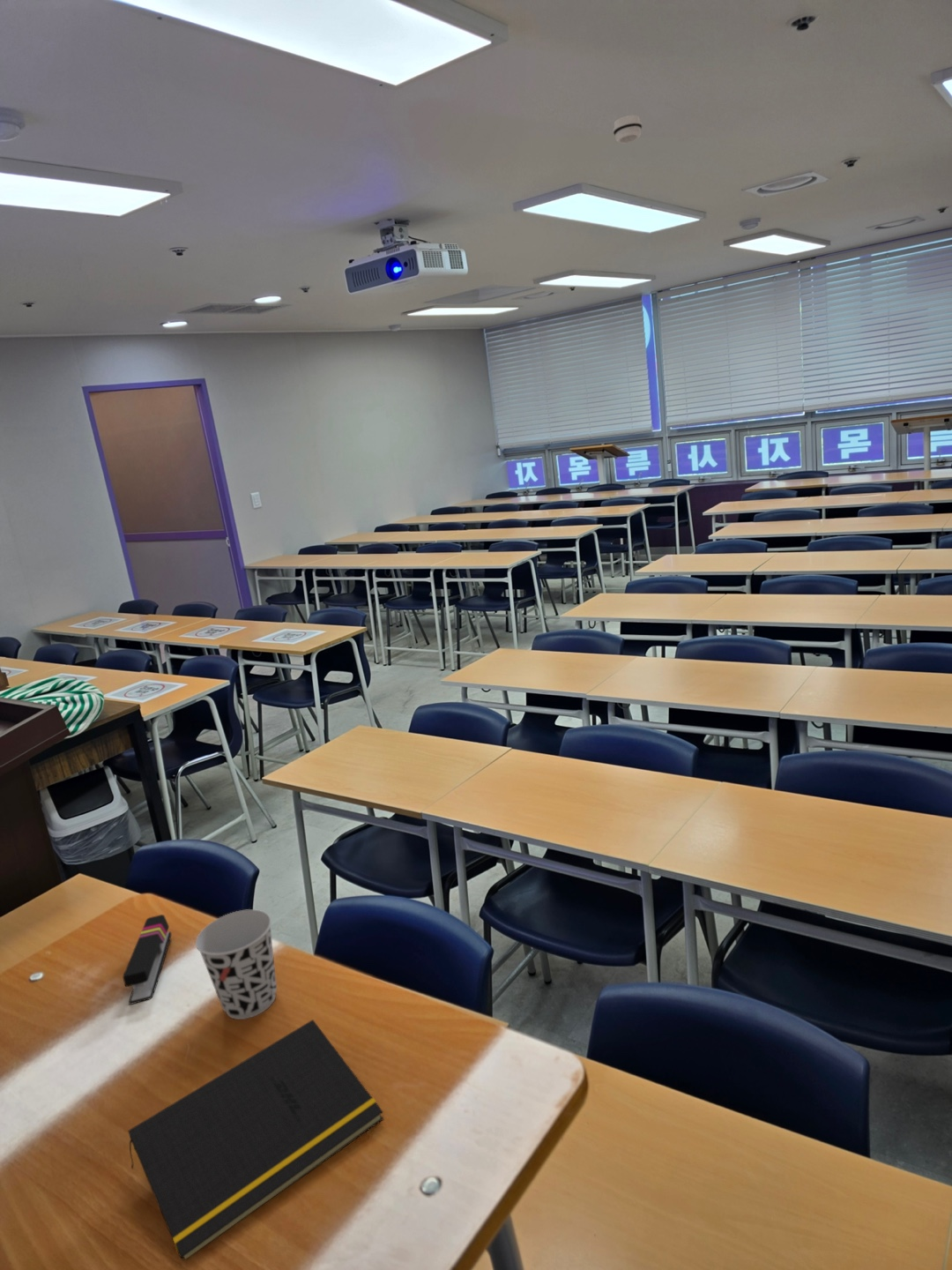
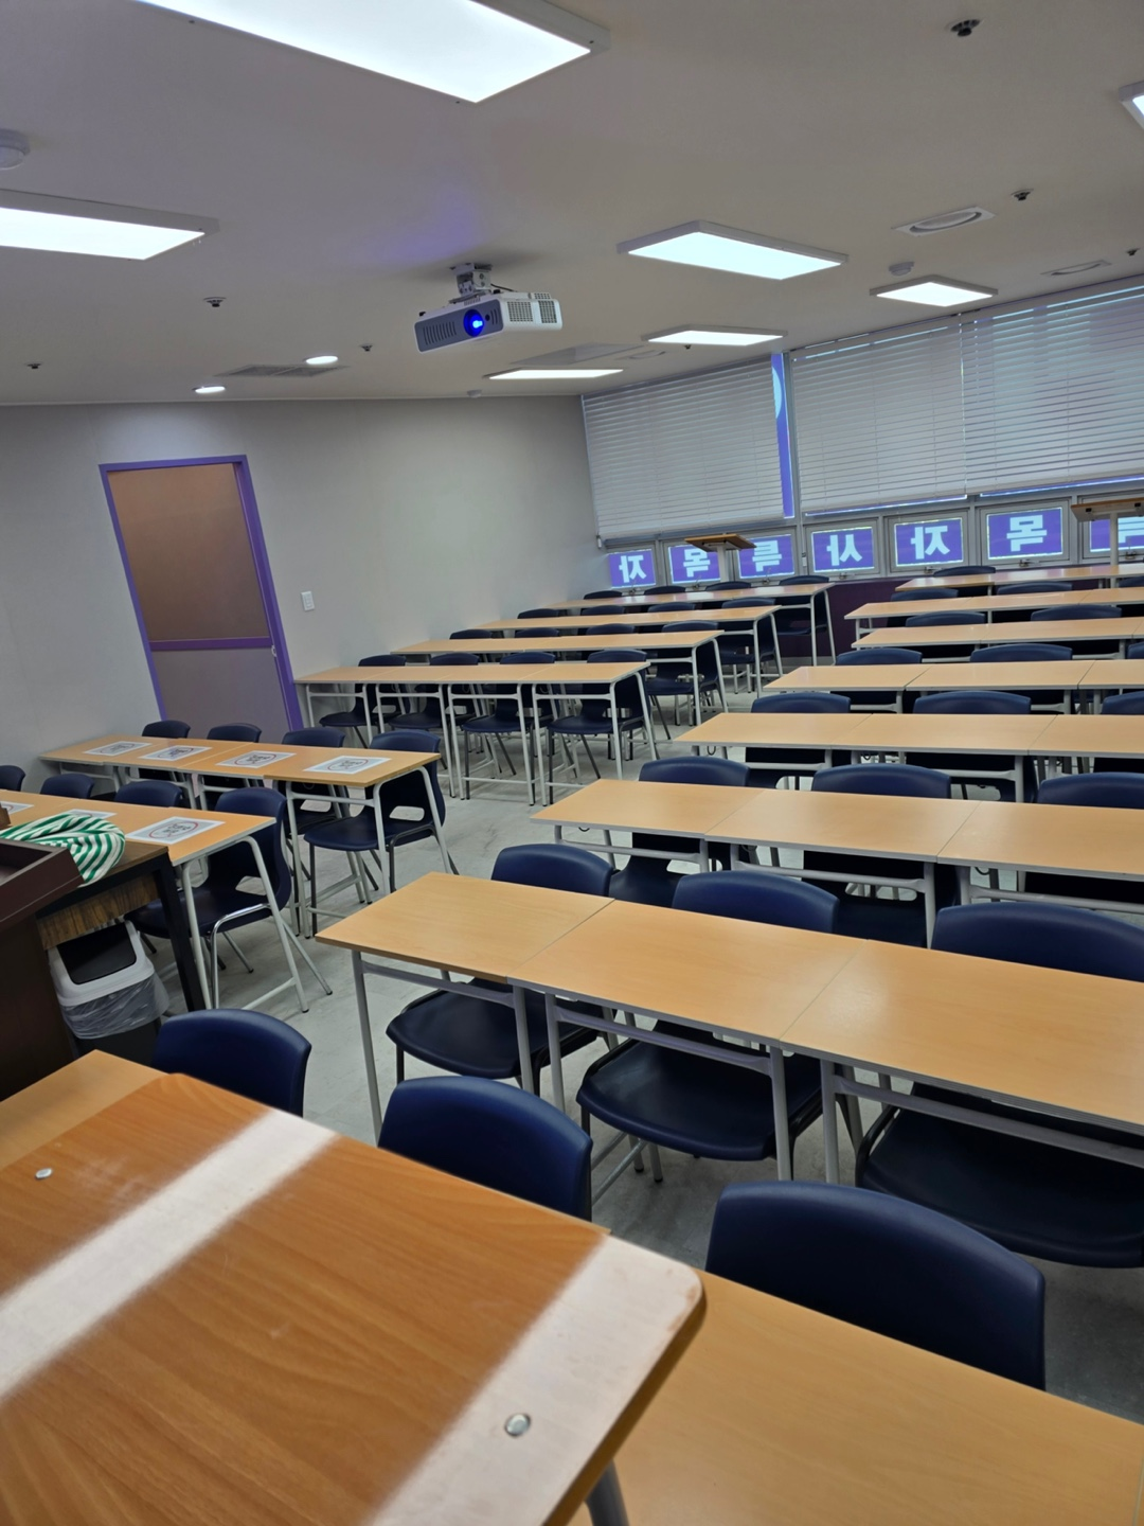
- stapler [122,914,173,1005]
- smoke detector [612,114,643,144]
- cup [195,908,278,1020]
- notepad [127,1019,384,1260]
